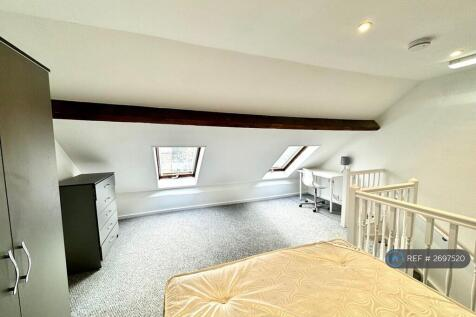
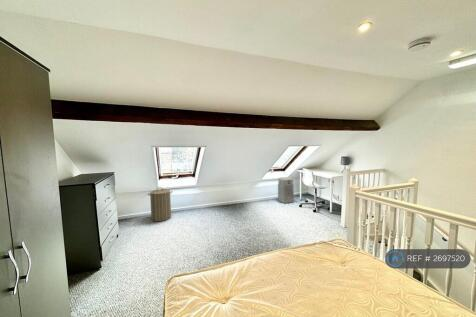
+ air purifier [277,176,295,204]
+ laundry hamper [147,186,173,222]
